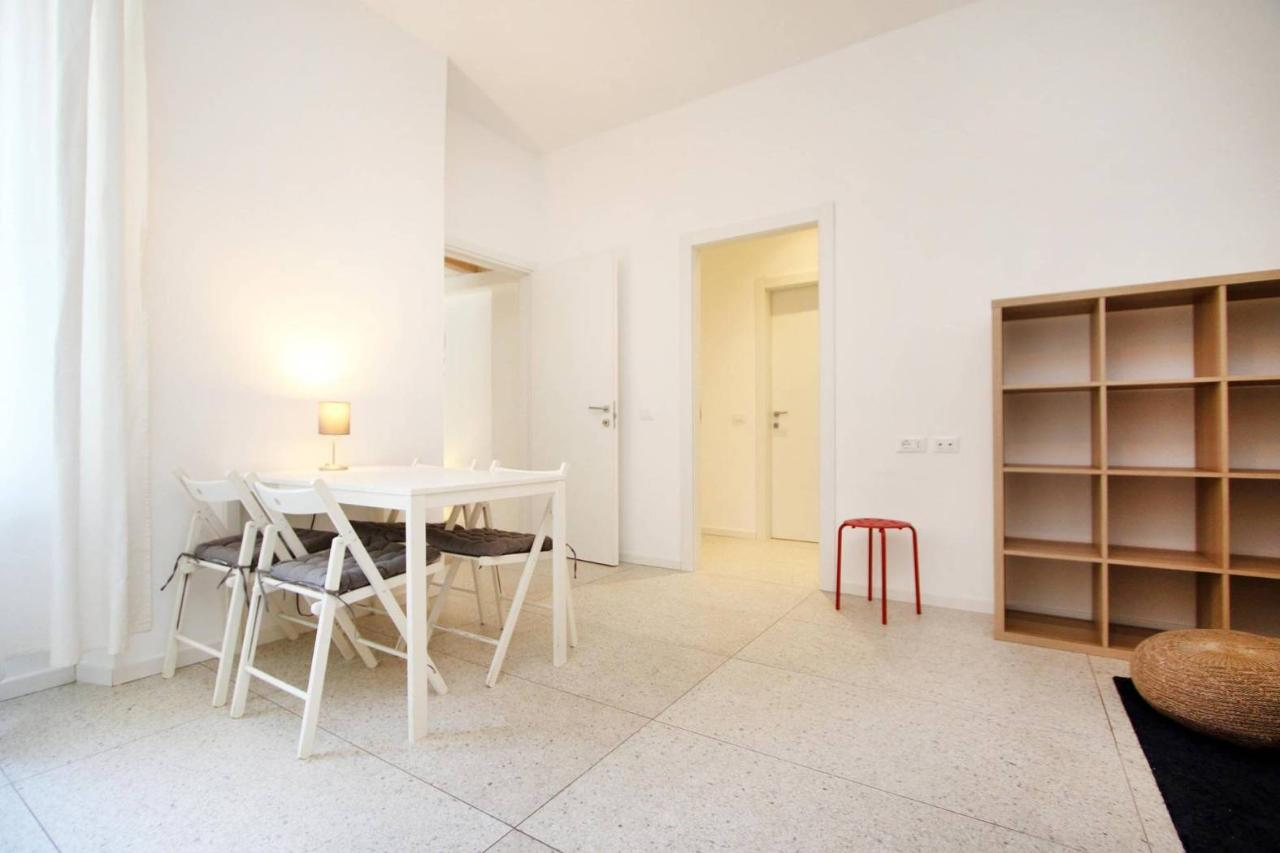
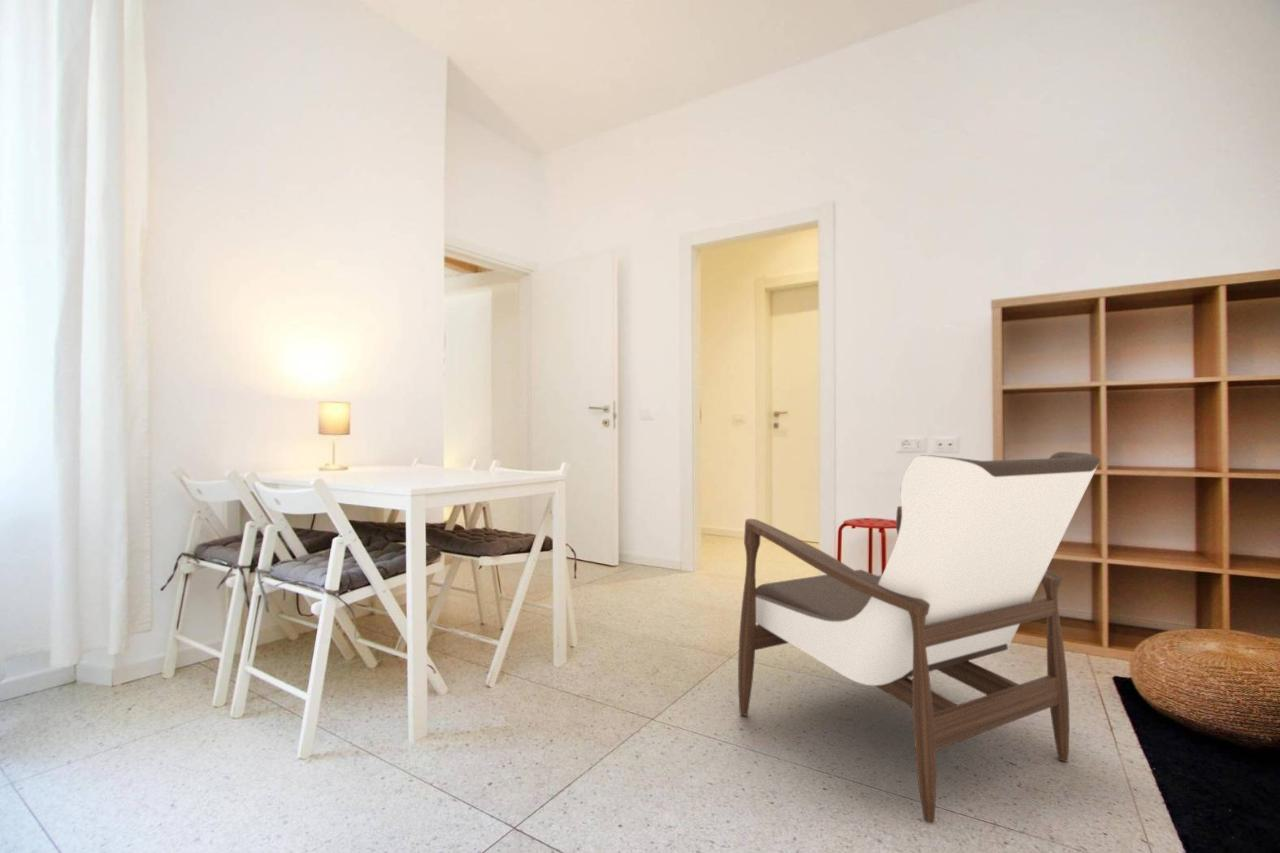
+ armchair [737,451,1101,824]
